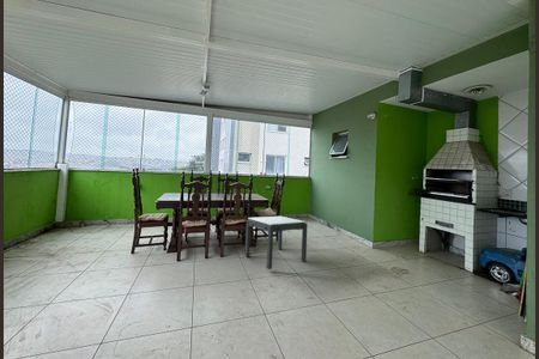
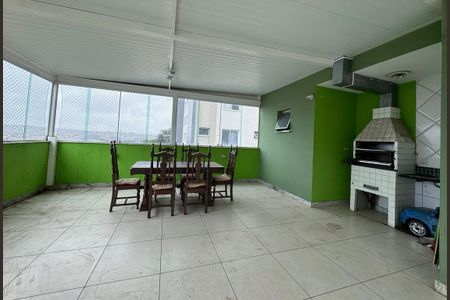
- side table [244,215,308,270]
